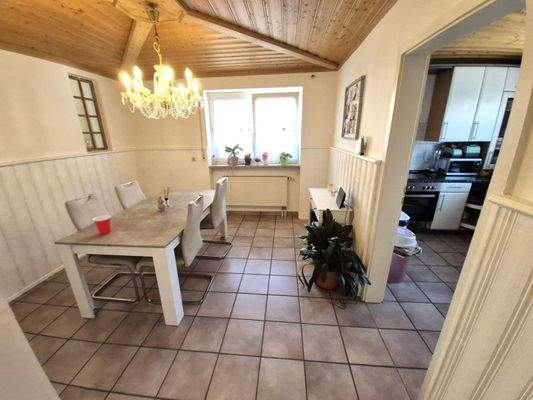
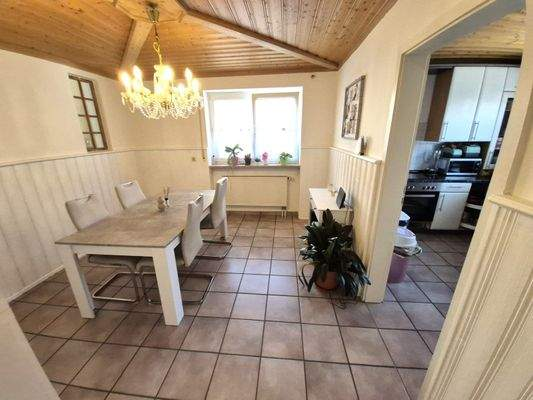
- cup [91,214,112,235]
